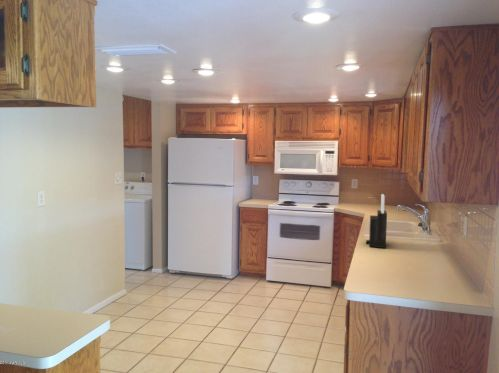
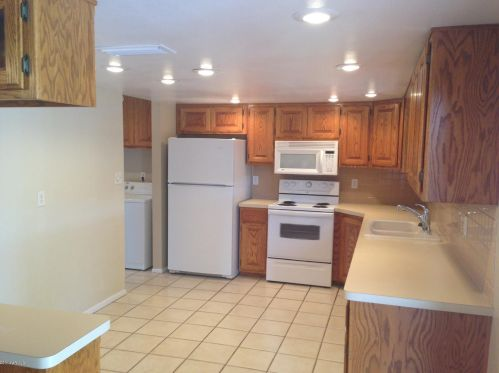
- knife block [365,193,388,249]
